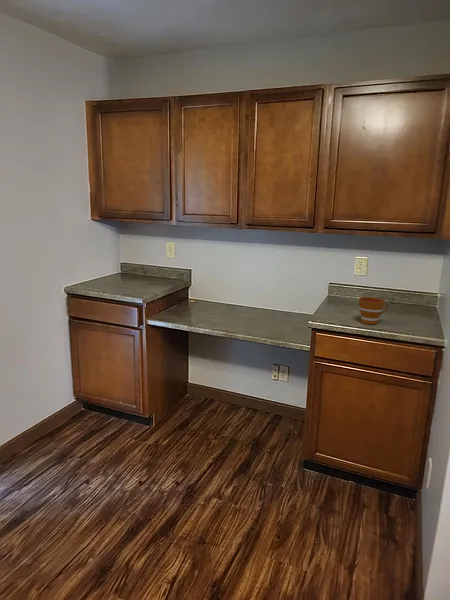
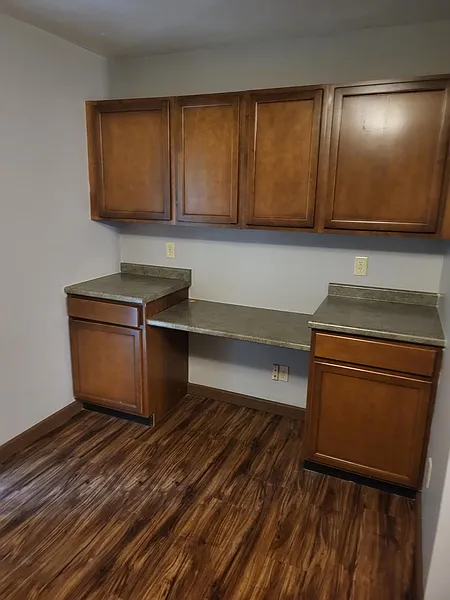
- cup [358,296,389,325]
